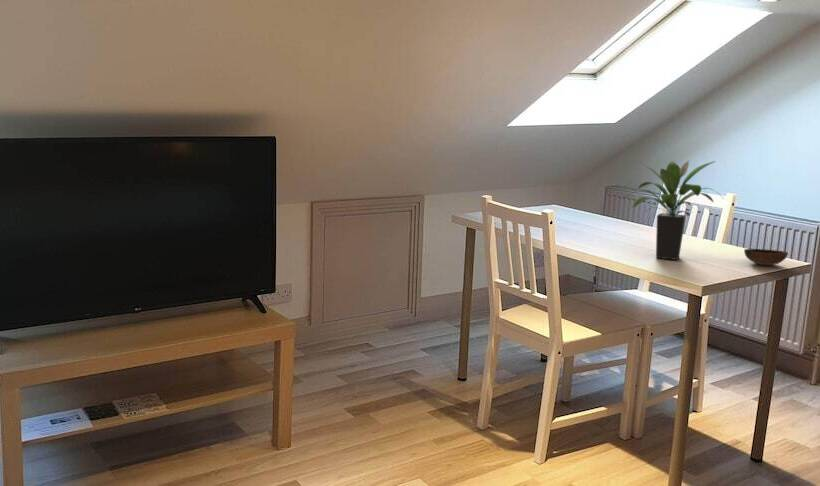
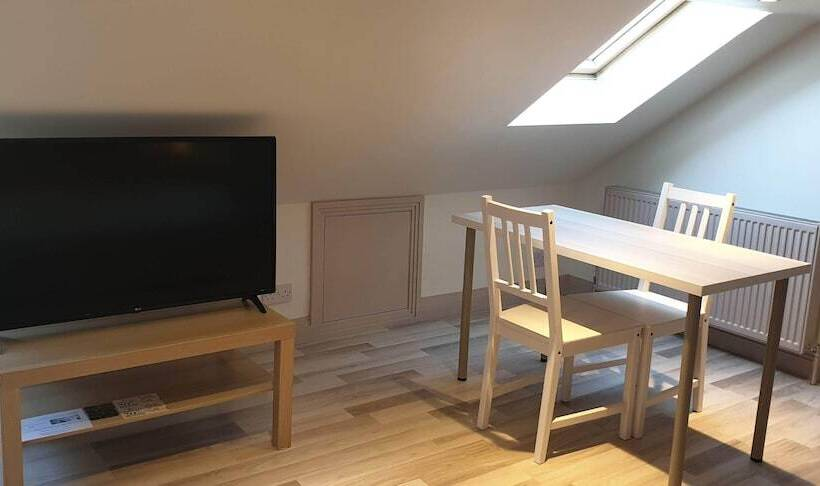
- potted plant [627,160,724,261]
- bowl [743,248,789,266]
